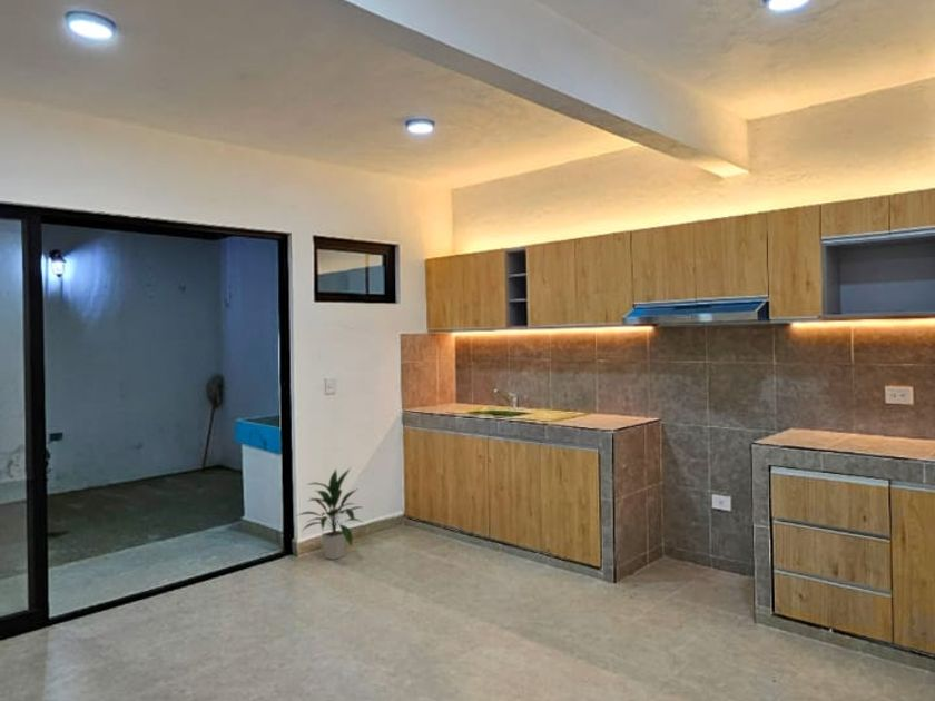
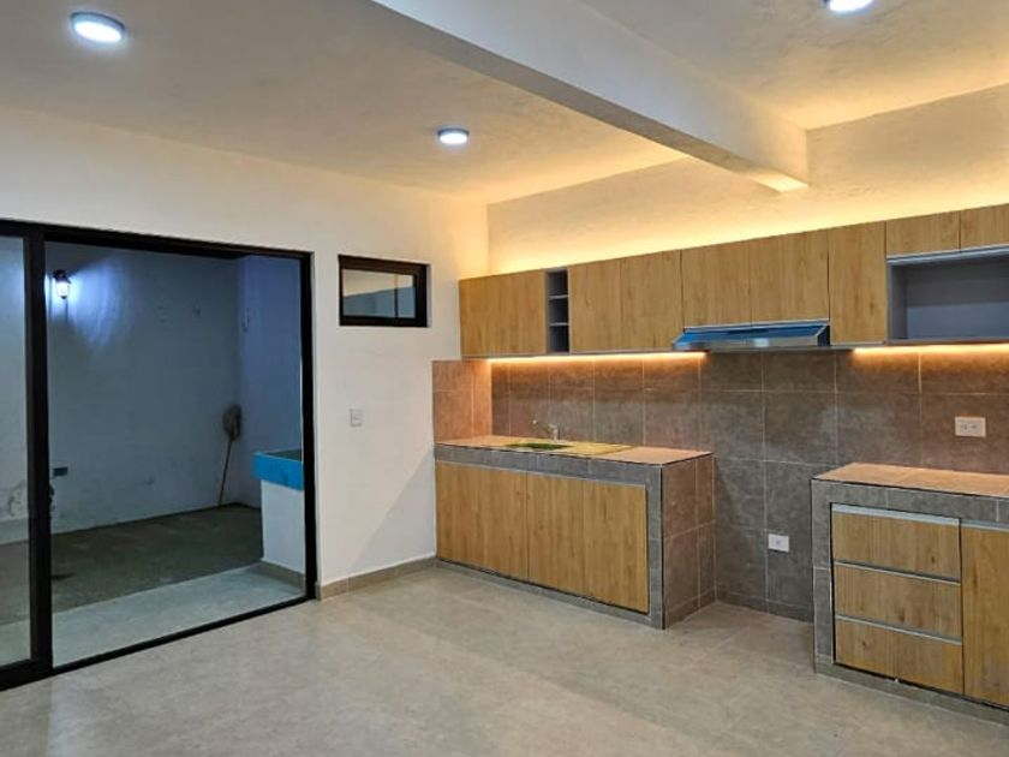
- indoor plant [297,466,365,561]
